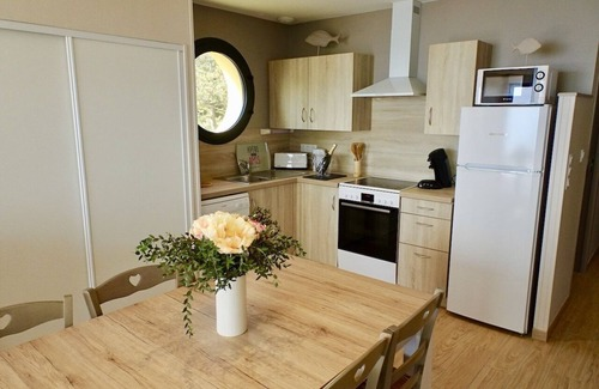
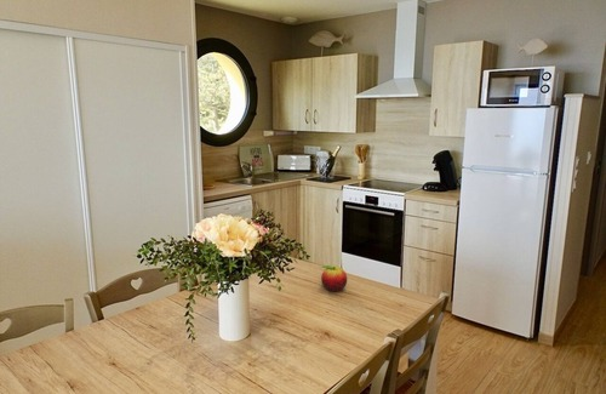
+ fruit [320,264,348,292]
